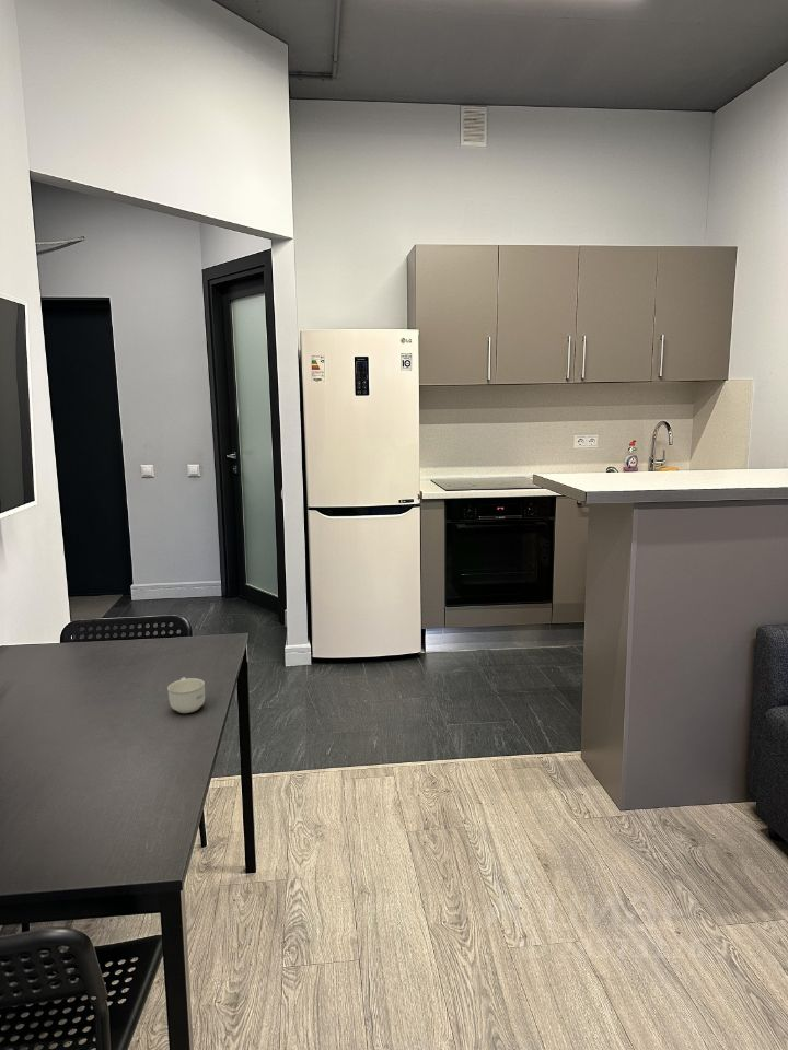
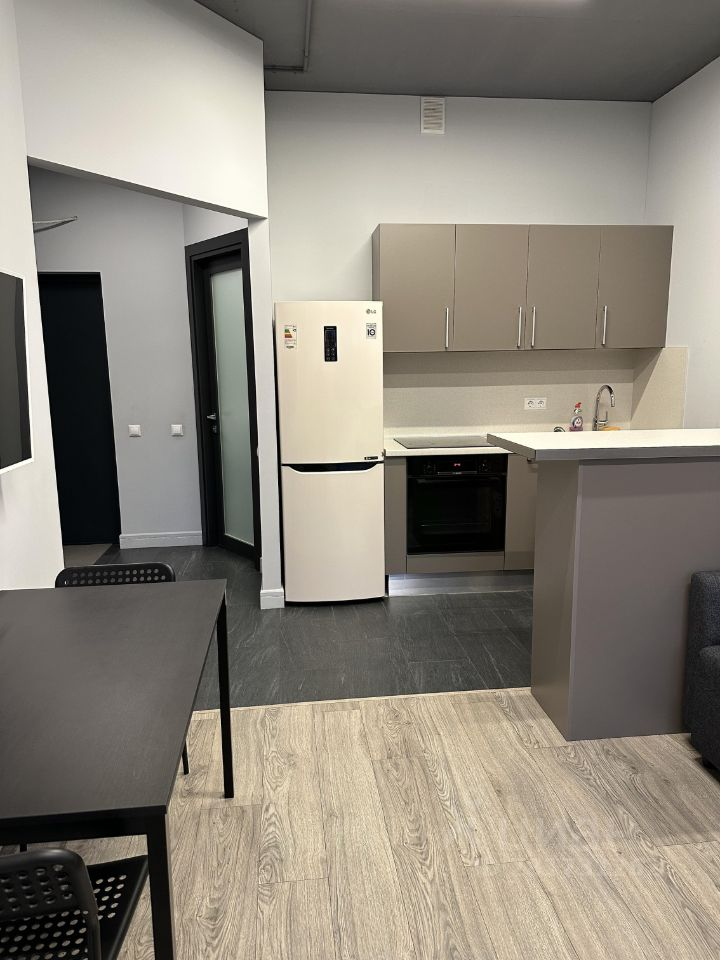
- cup [166,676,206,714]
